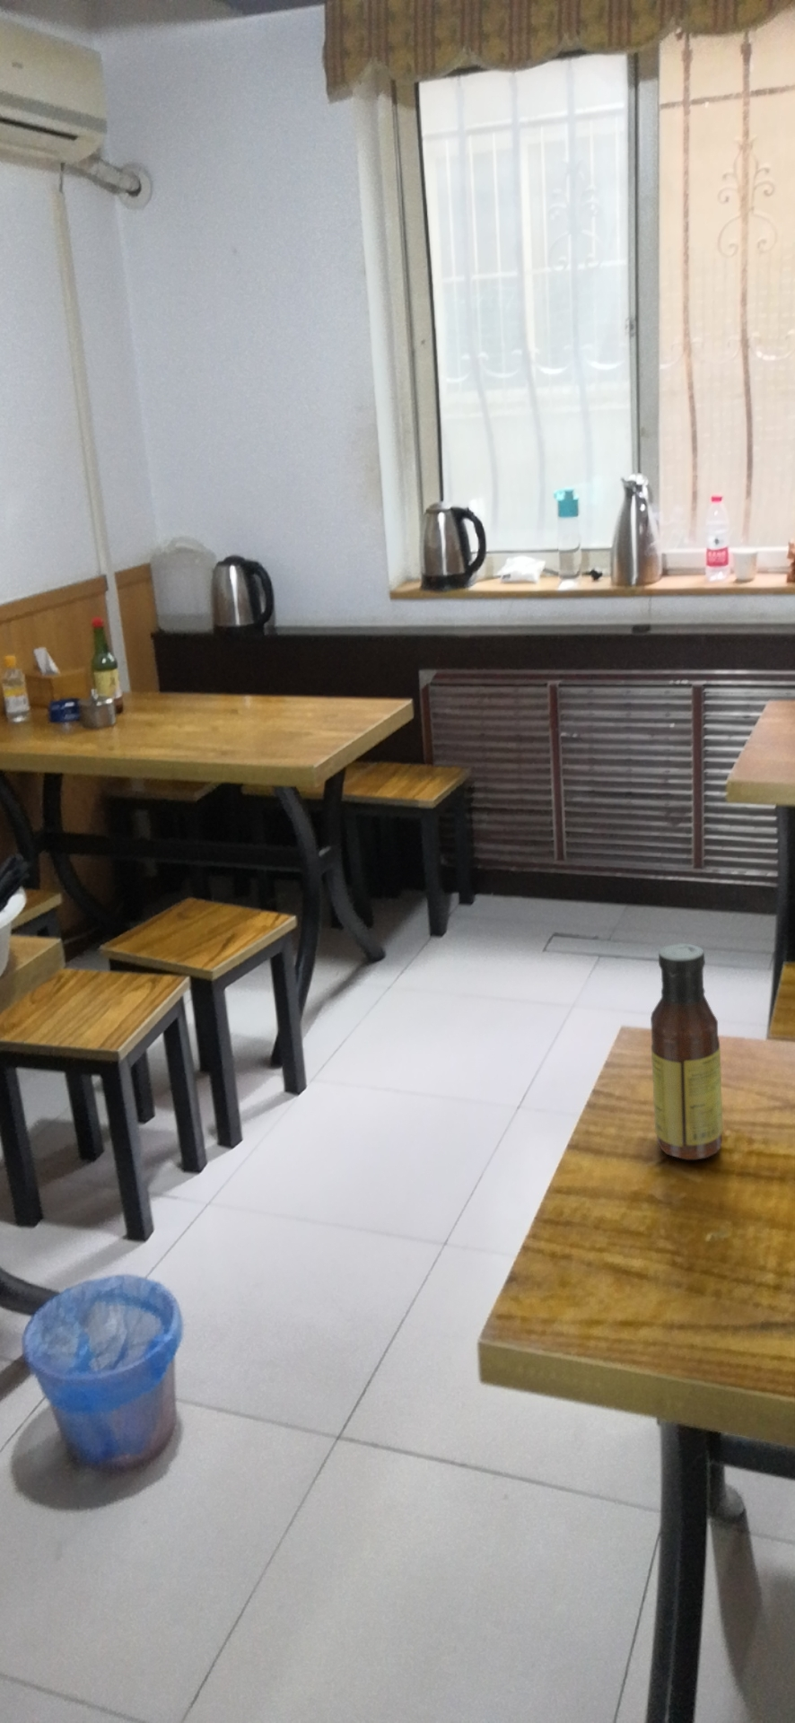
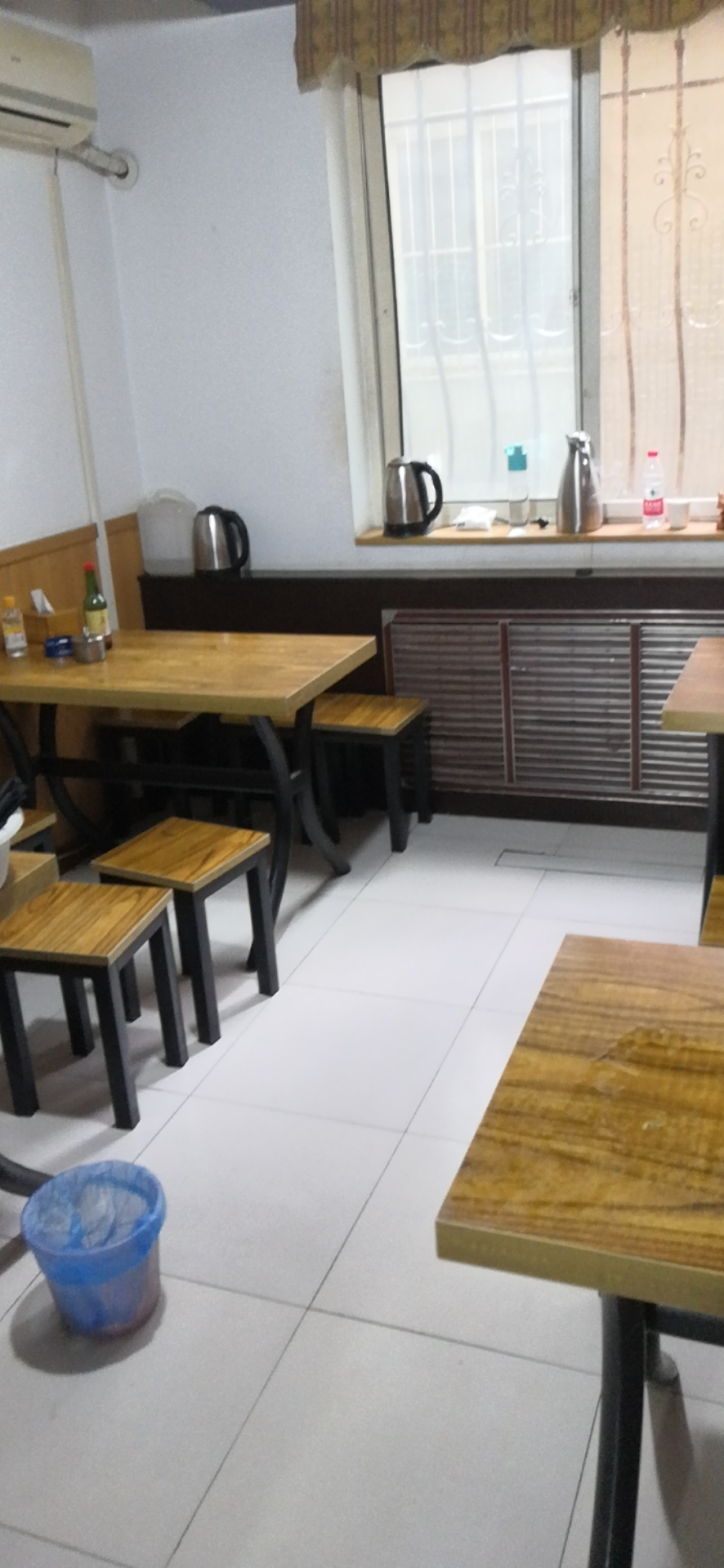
- sauce bottle [650,943,724,1161]
